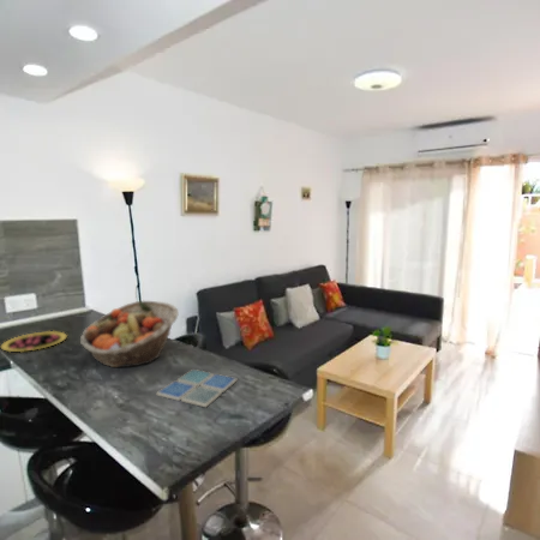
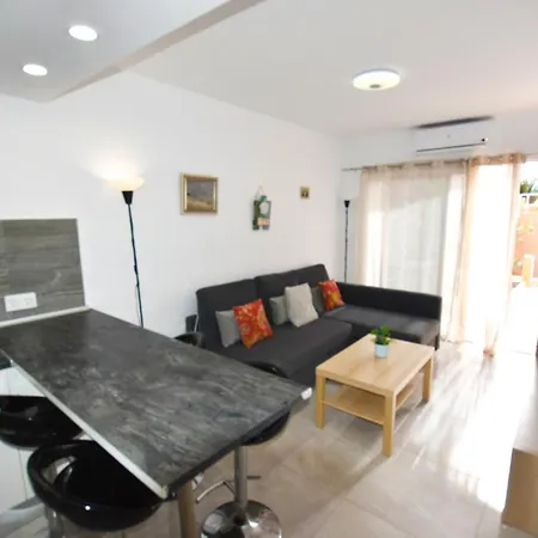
- drink coaster [155,368,238,408]
- pizza [0,330,68,353]
- fruit basket [79,300,180,368]
